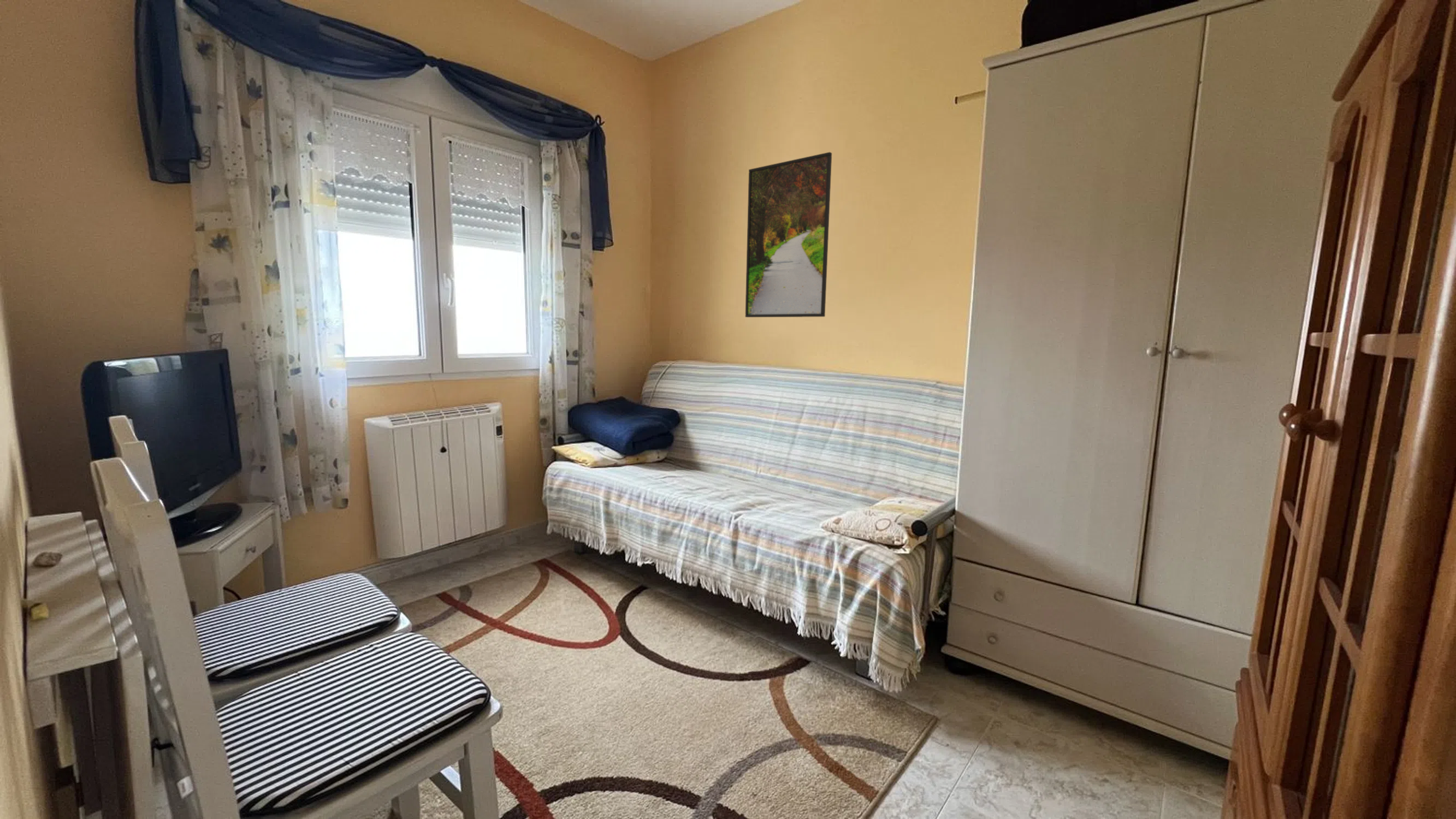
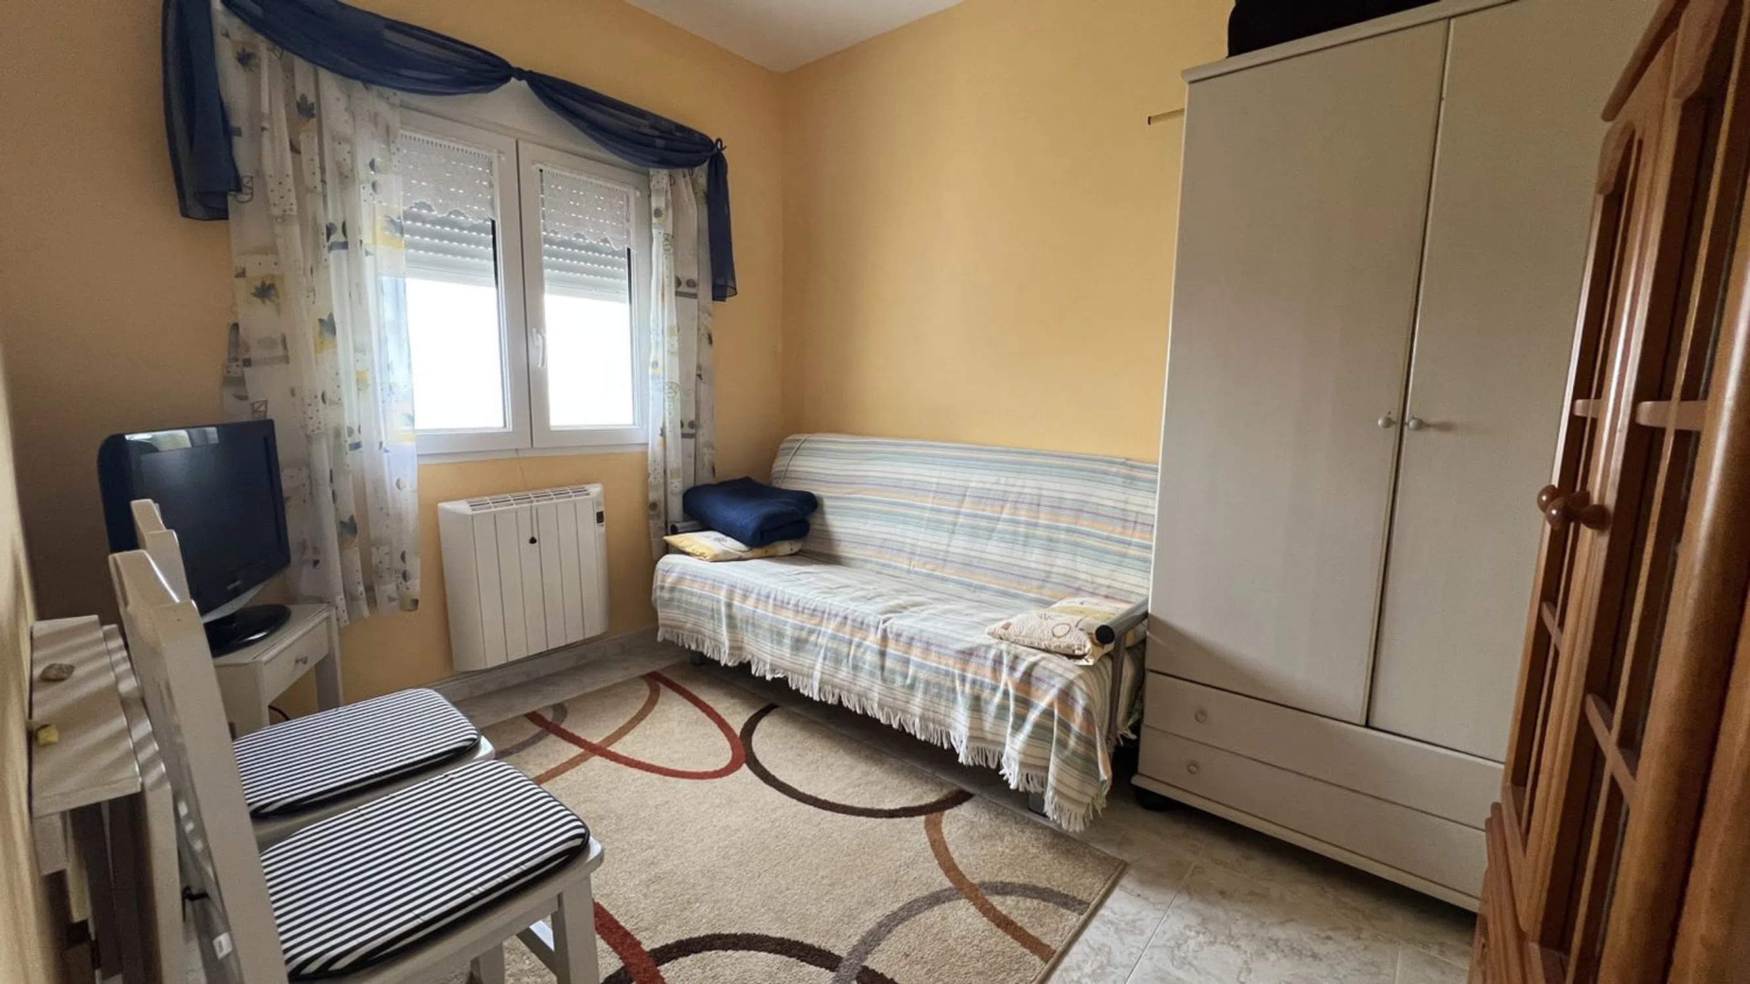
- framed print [745,151,832,318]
